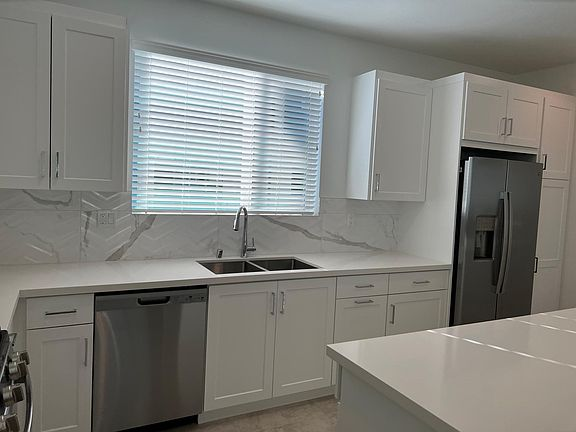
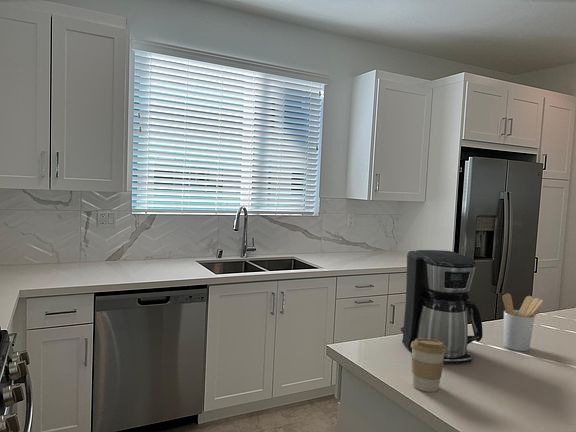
+ coffee maker [400,249,484,364]
+ coffee cup [411,339,446,393]
+ utensil holder [502,292,544,352]
